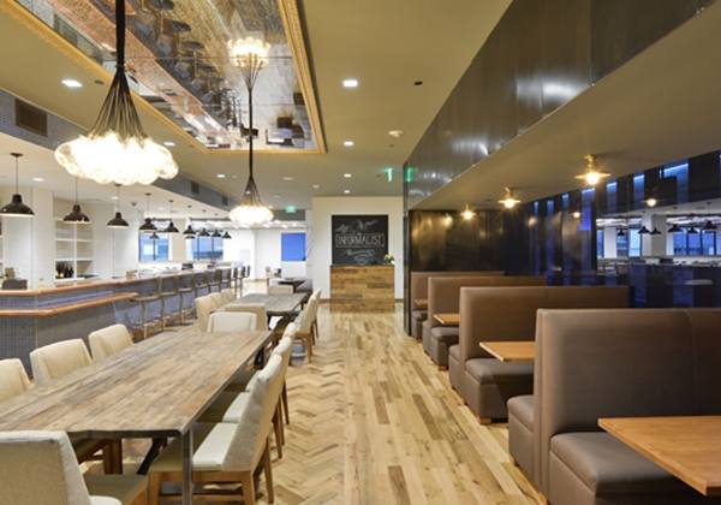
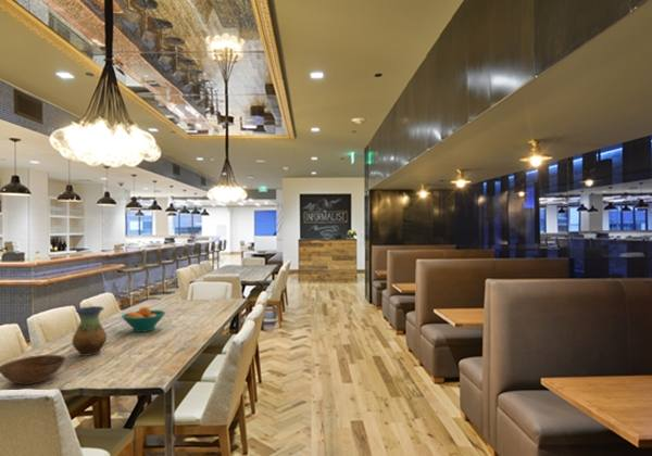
+ vase [71,305,108,357]
+ fruit bowl [121,305,167,333]
+ bowl [0,354,66,385]
